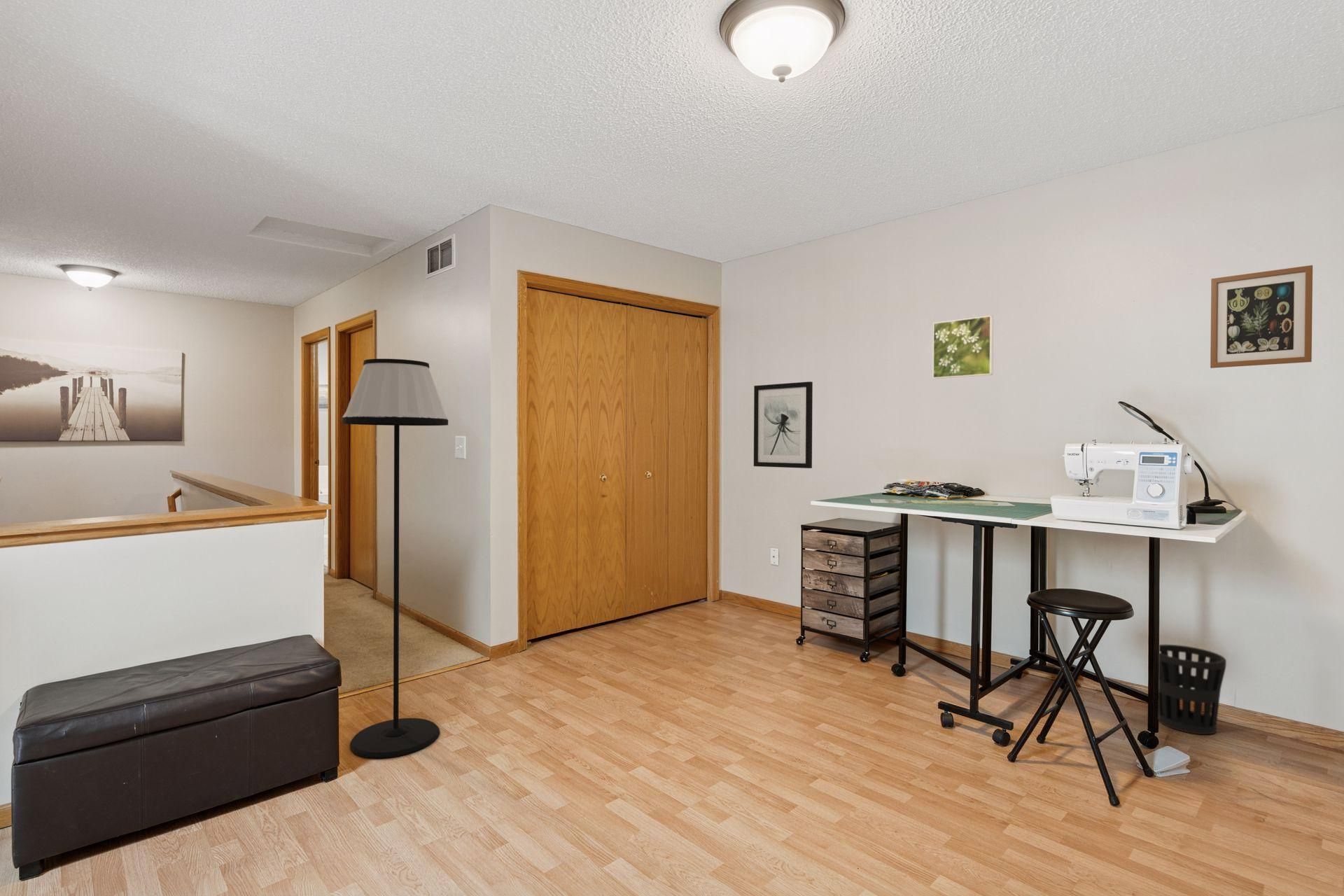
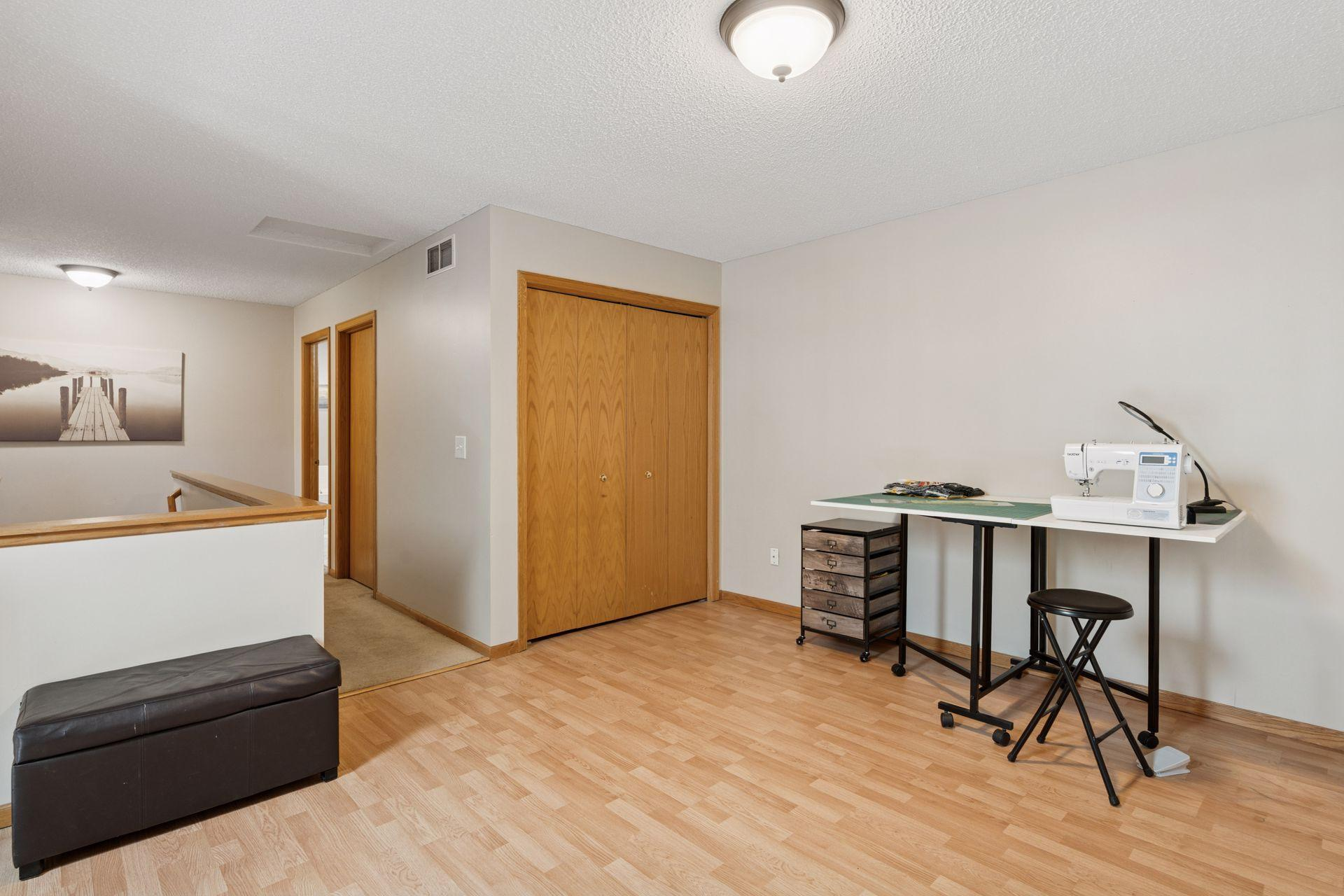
- wall art [753,381,813,469]
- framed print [932,315,994,379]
- wastebasket [1157,644,1227,735]
- wall art [1210,265,1313,369]
- floor lamp [342,358,449,759]
